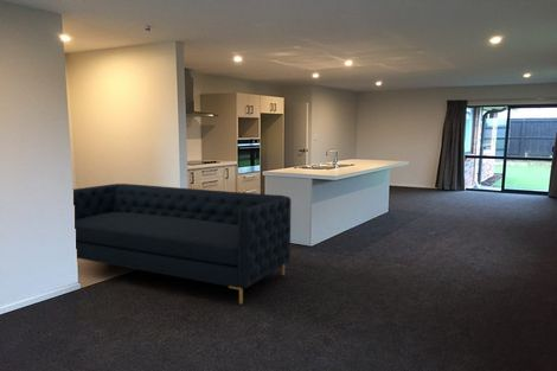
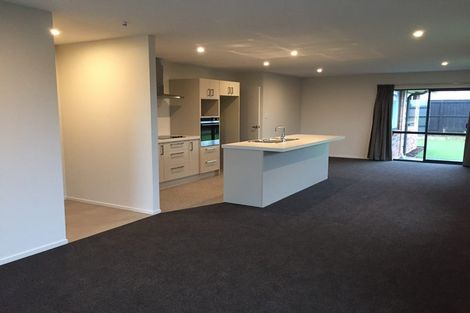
- sofa [72,183,293,306]
